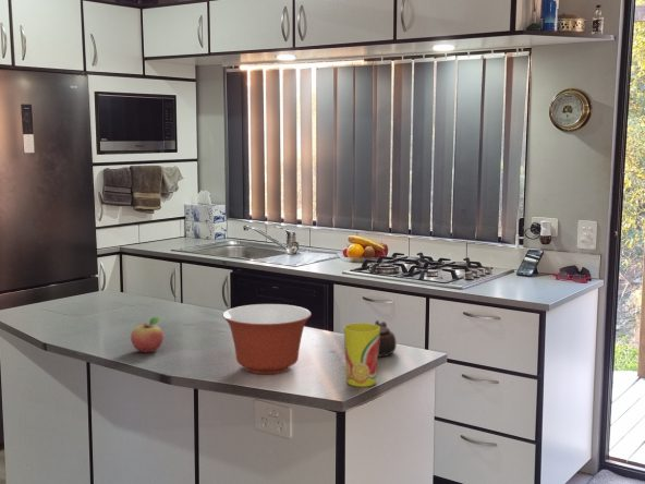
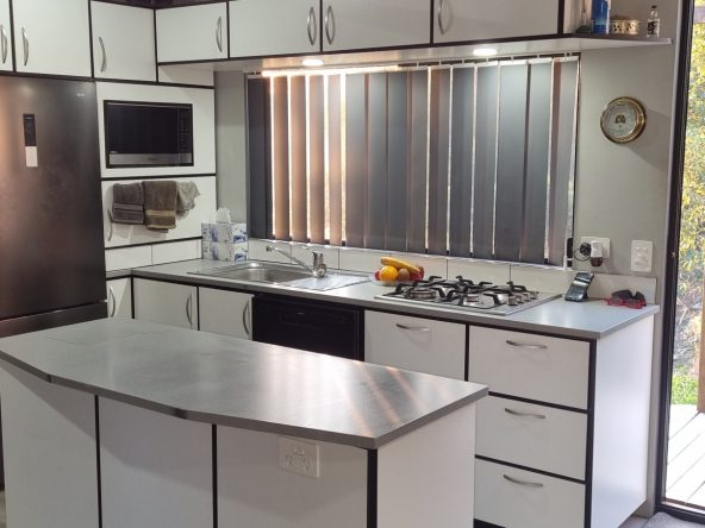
- mixing bowl [221,303,313,375]
- cup [342,322,380,388]
- teapot [374,319,398,358]
- fruit [130,316,165,353]
